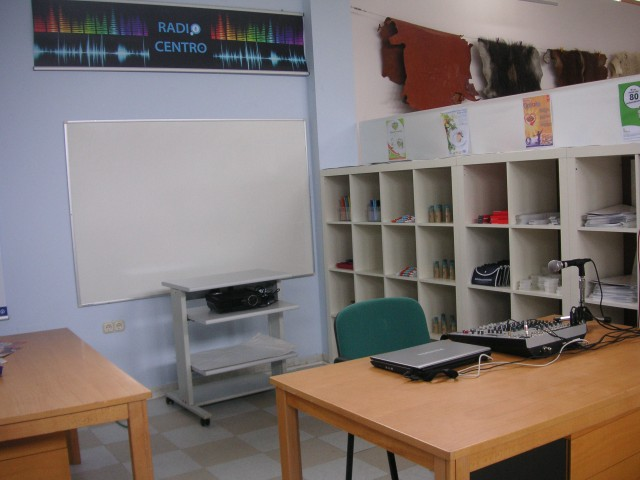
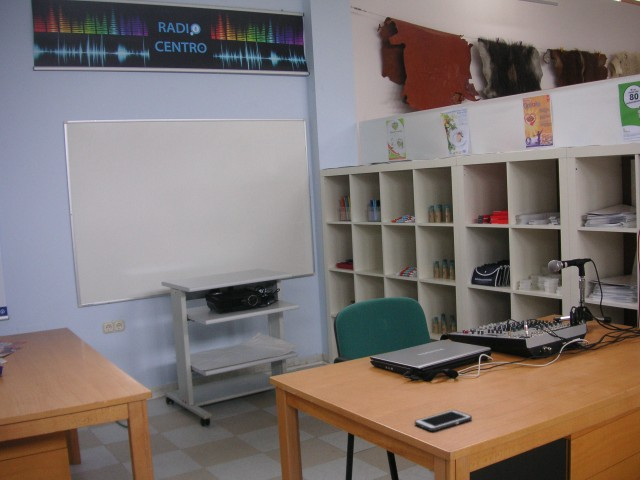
+ cell phone [414,409,473,432]
